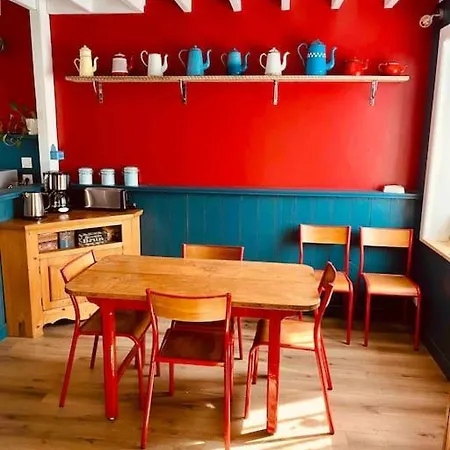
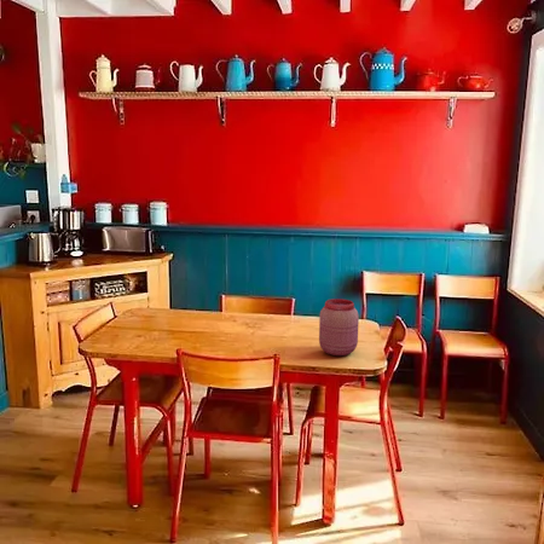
+ jar [318,297,360,357]
